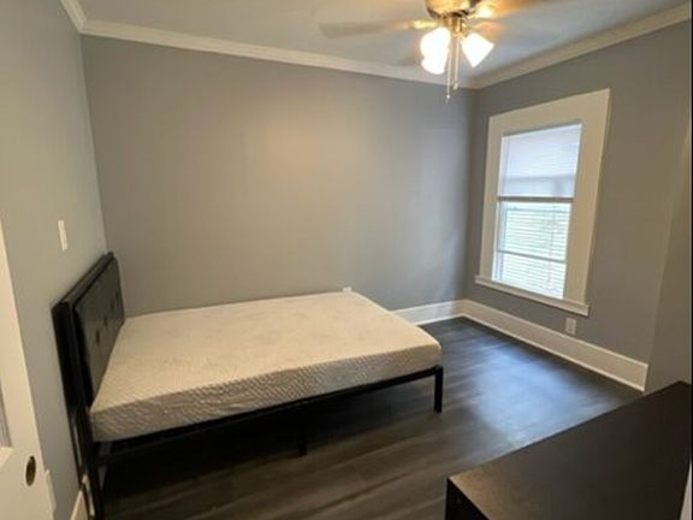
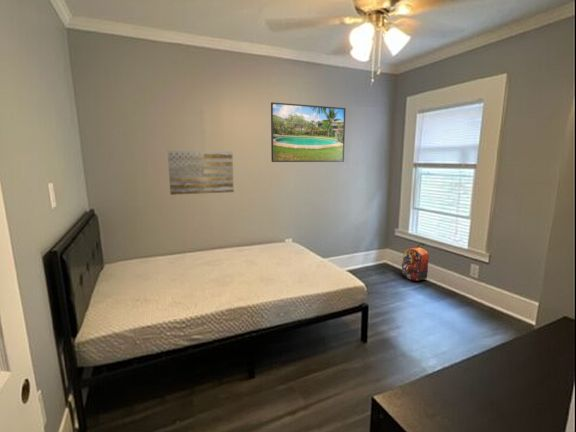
+ wall art [167,150,235,196]
+ backpack [401,243,430,282]
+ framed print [270,101,346,163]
